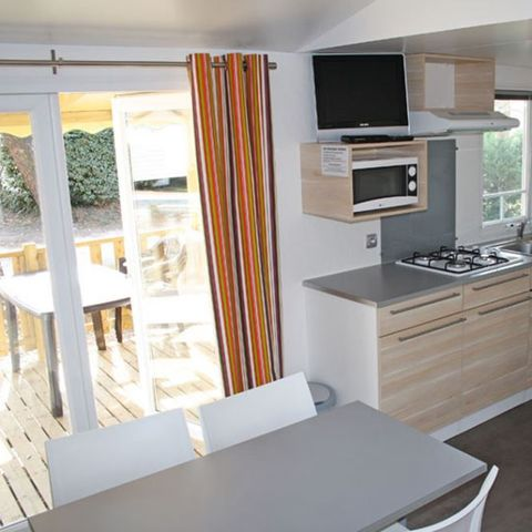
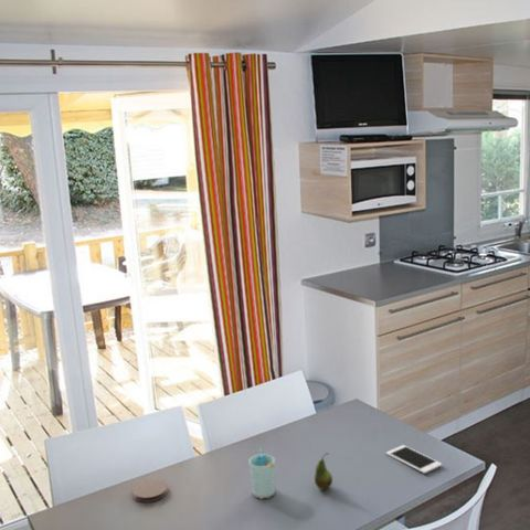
+ cell phone [385,444,443,475]
+ cup [247,447,276,500]
+ fruit [314,452,333,491]
+ coaster [131,478,169,504]
